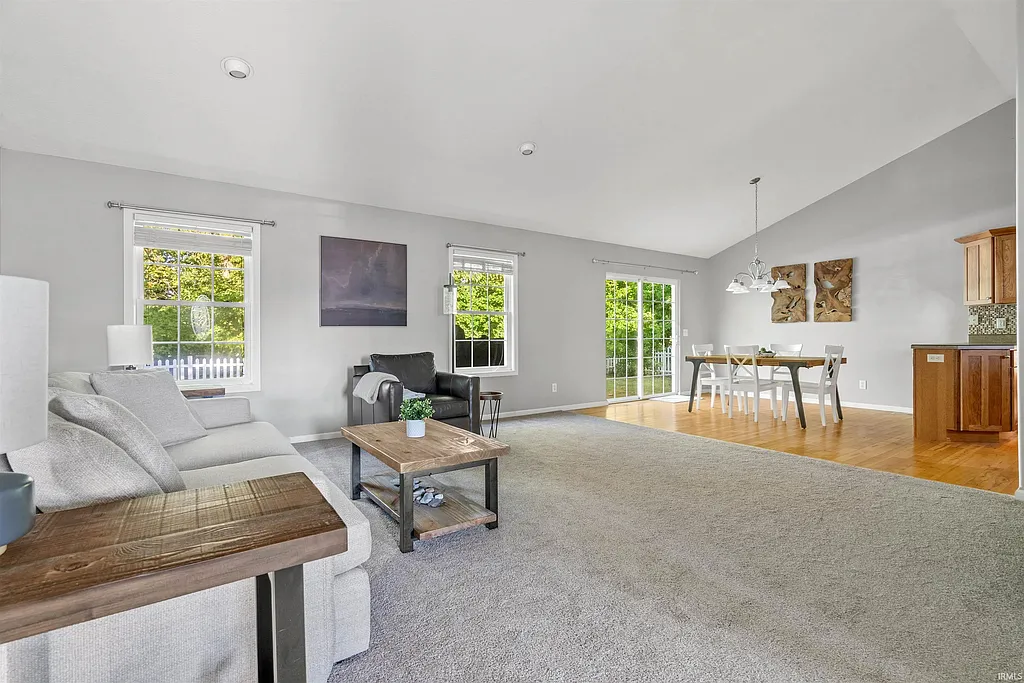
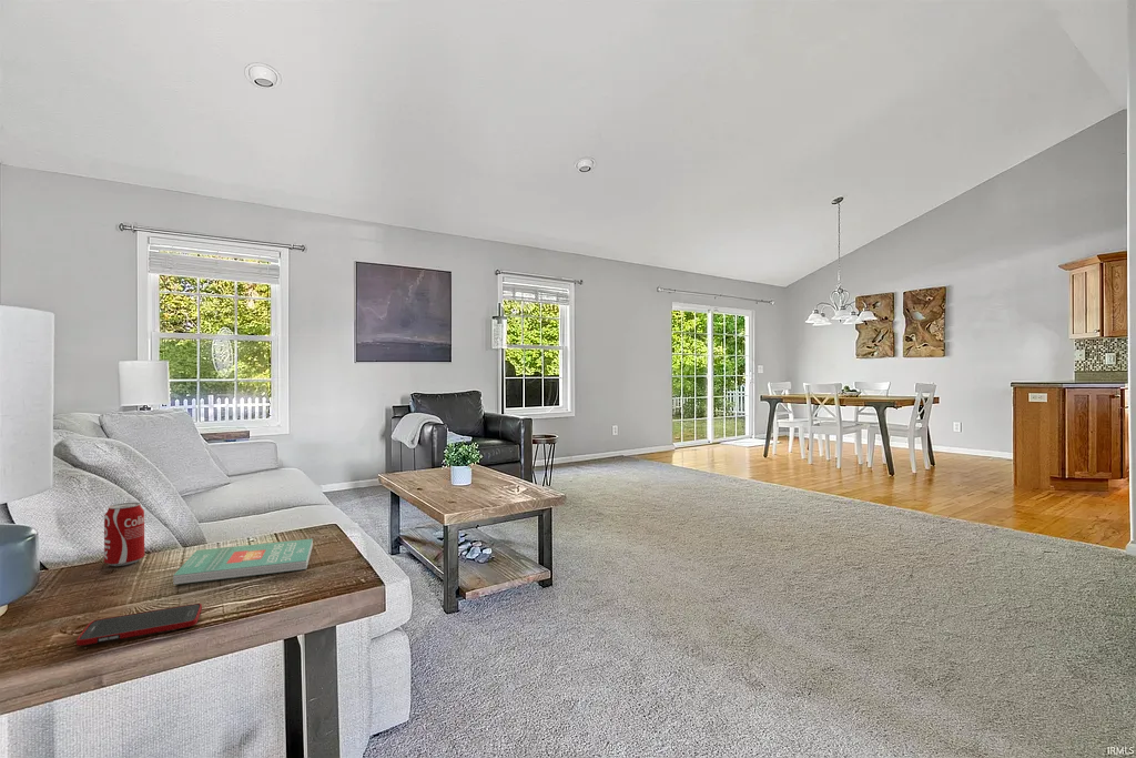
+ cell phone [75,603,203,647]
+ book [172,537,314,586]
+ beverage can [103,502,145,567]
